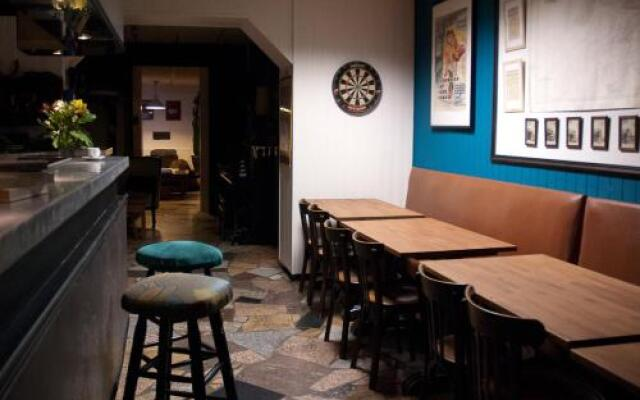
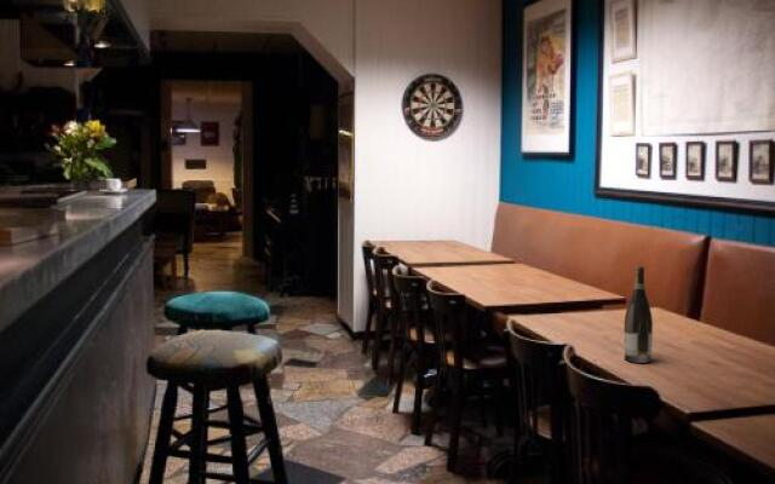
+ wine bottle [622,265,654,364]
